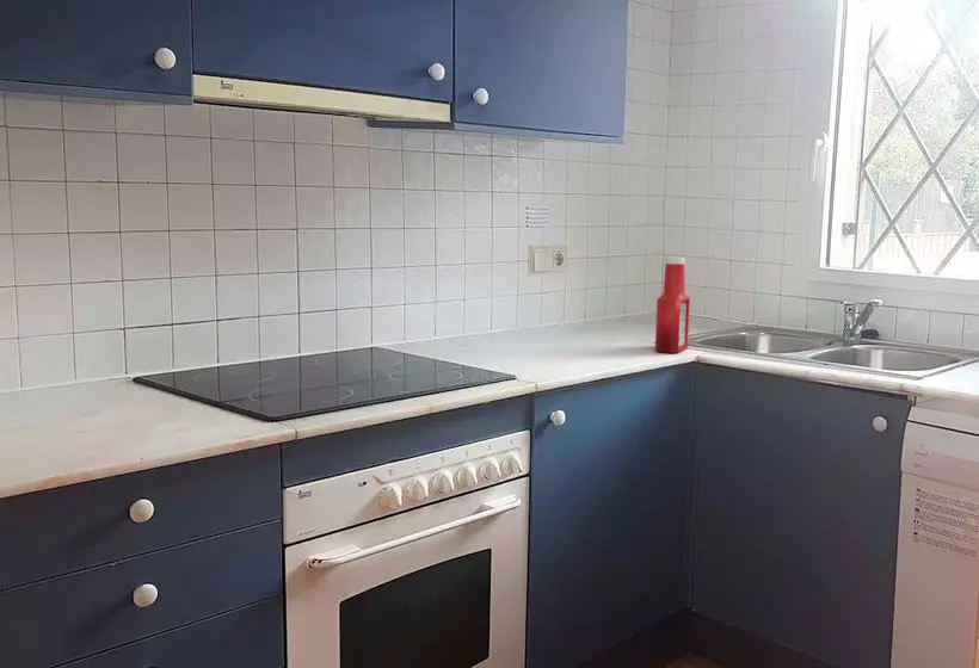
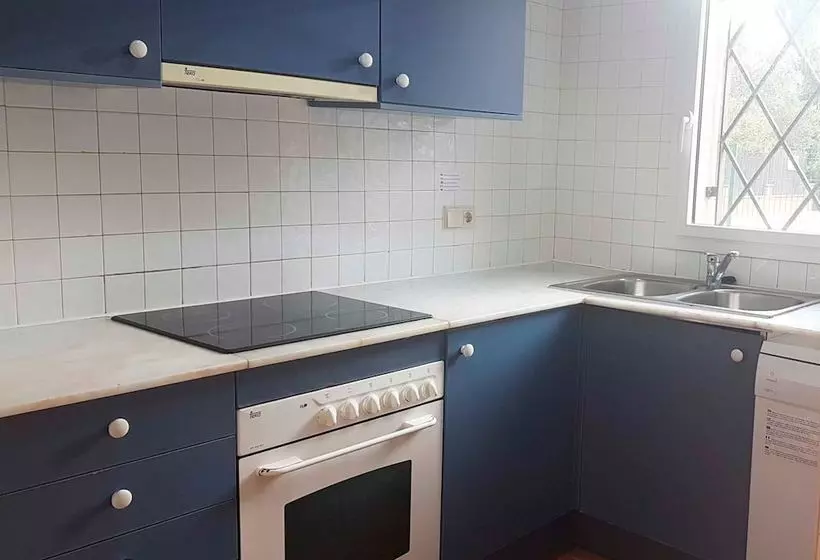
- soap bottle [654,256,691,354]
